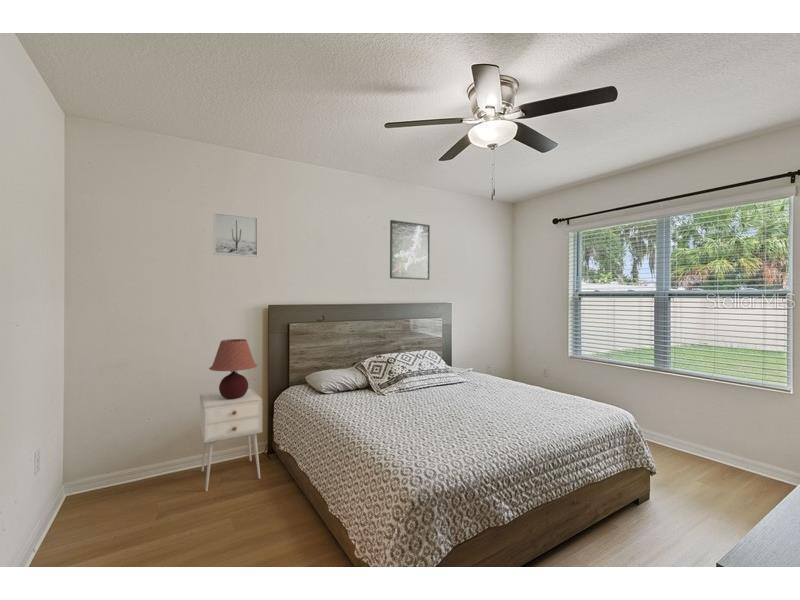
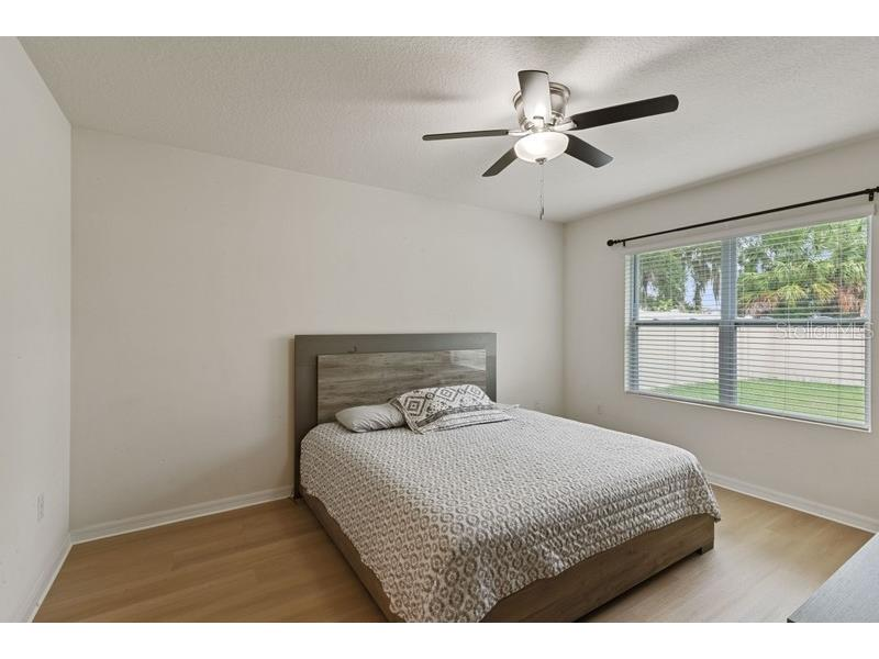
- wall art [213,211,259,258]
- nightstand [199,388,263,492]
- table lamp [208,338,259,399]
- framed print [389,219,431,281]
